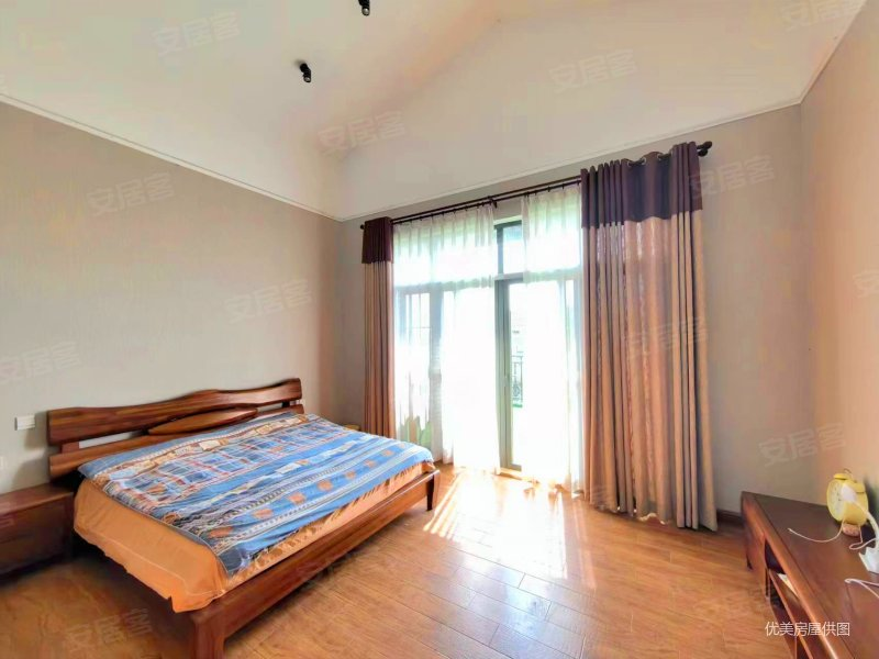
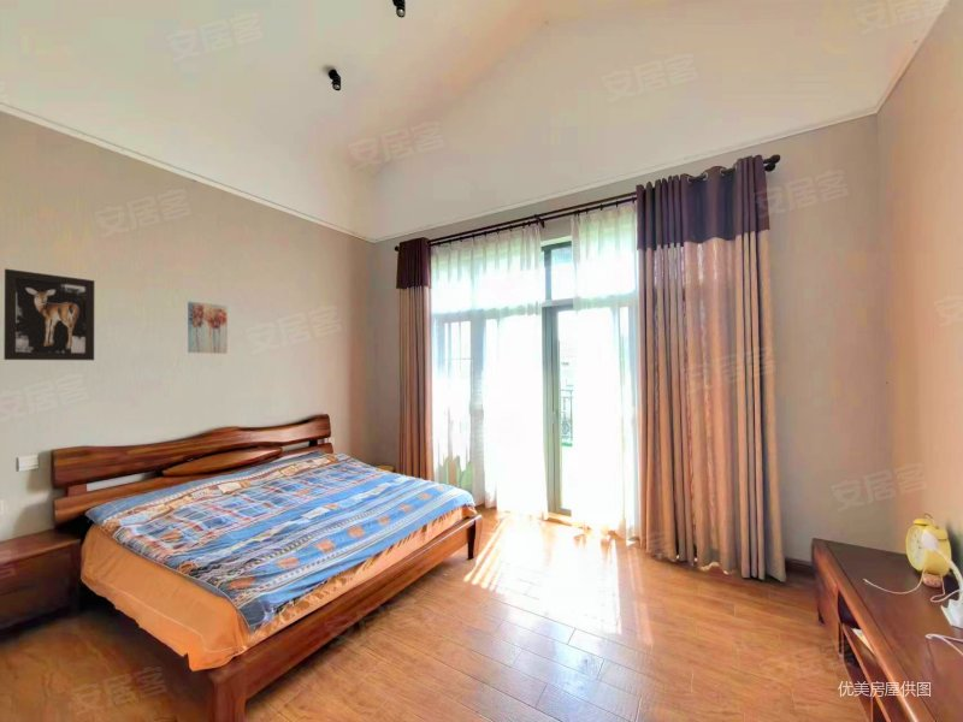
+ wall art [2,267,95,361]
+ wall art [187,301,229,355]
